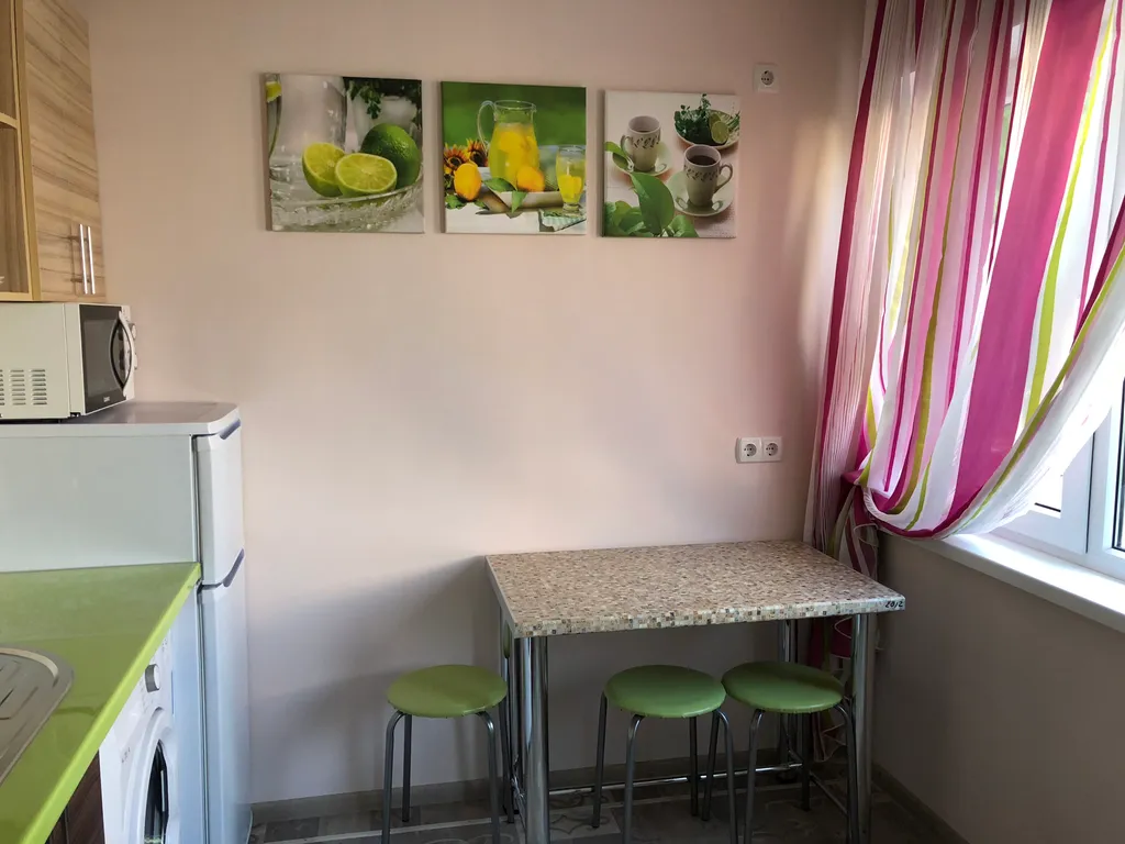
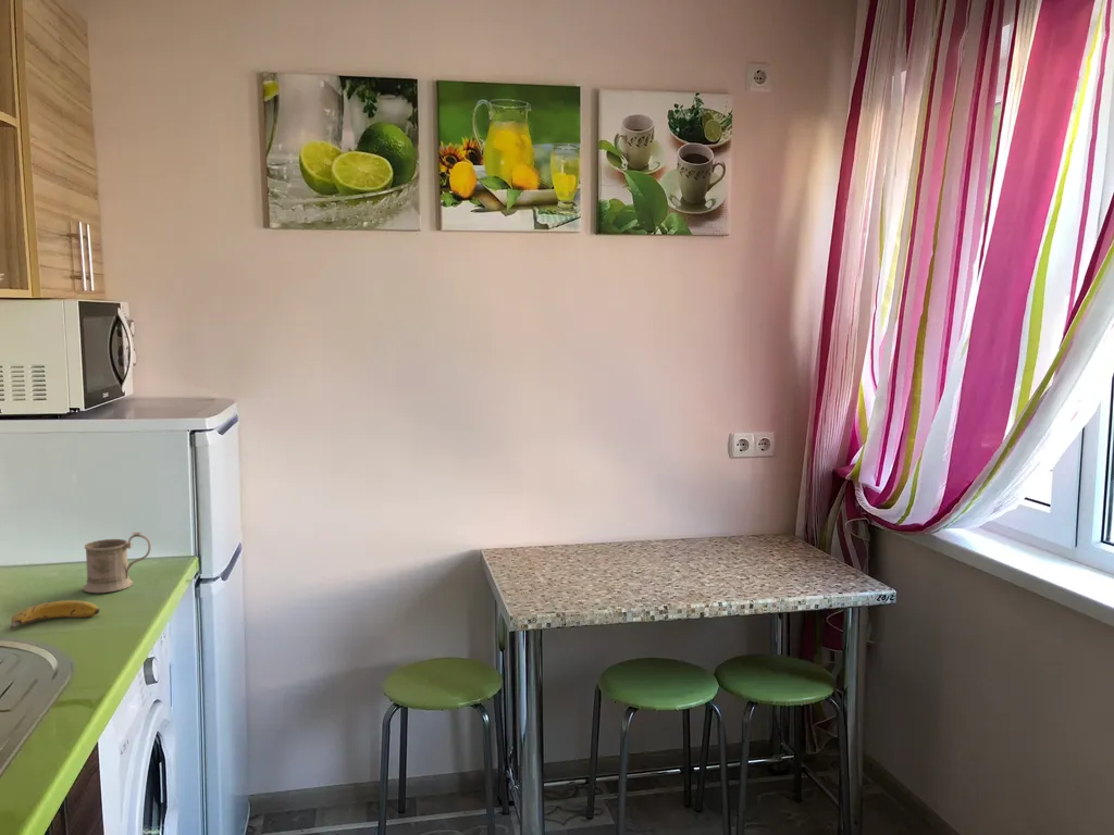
+ mug [82,532,152,594]
+ fruit [9,599,101,630]
